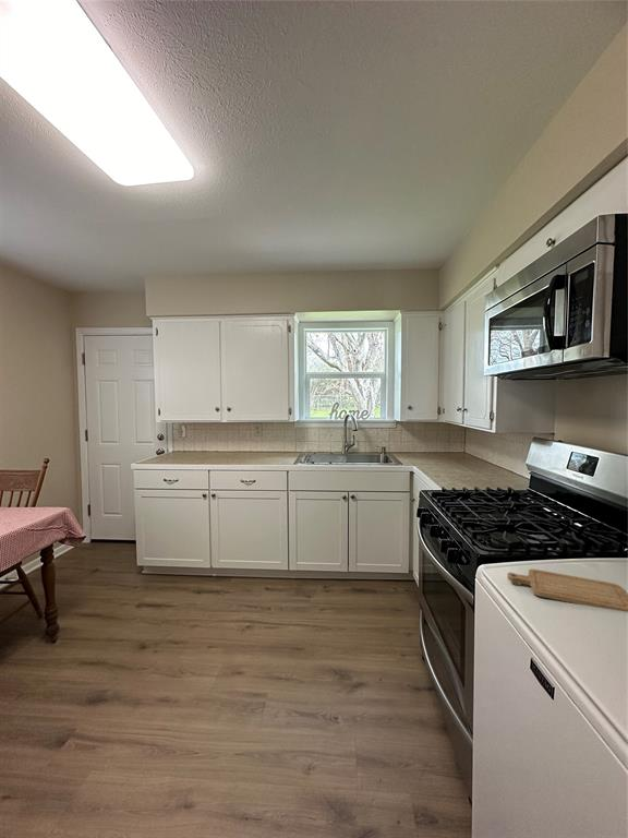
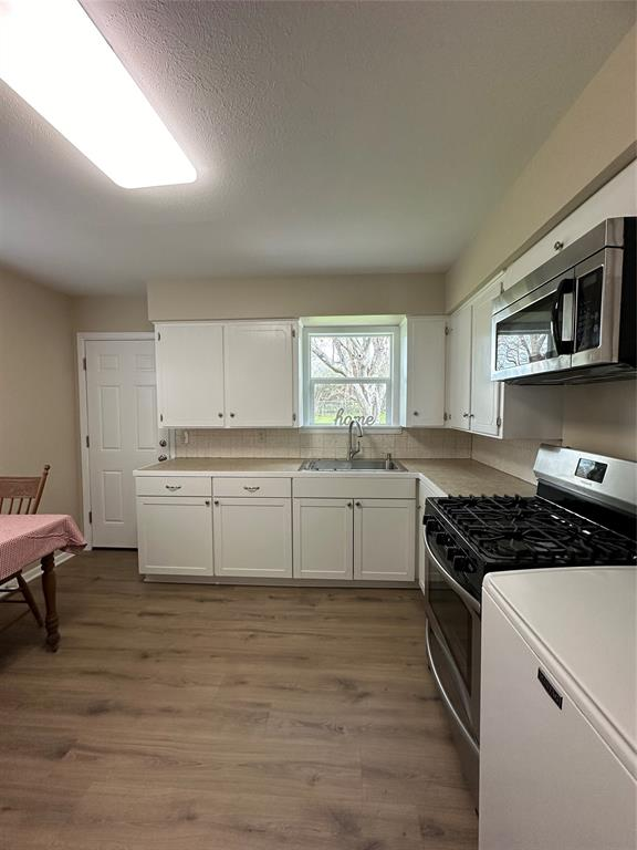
- chopping board [506,568,628,613]
